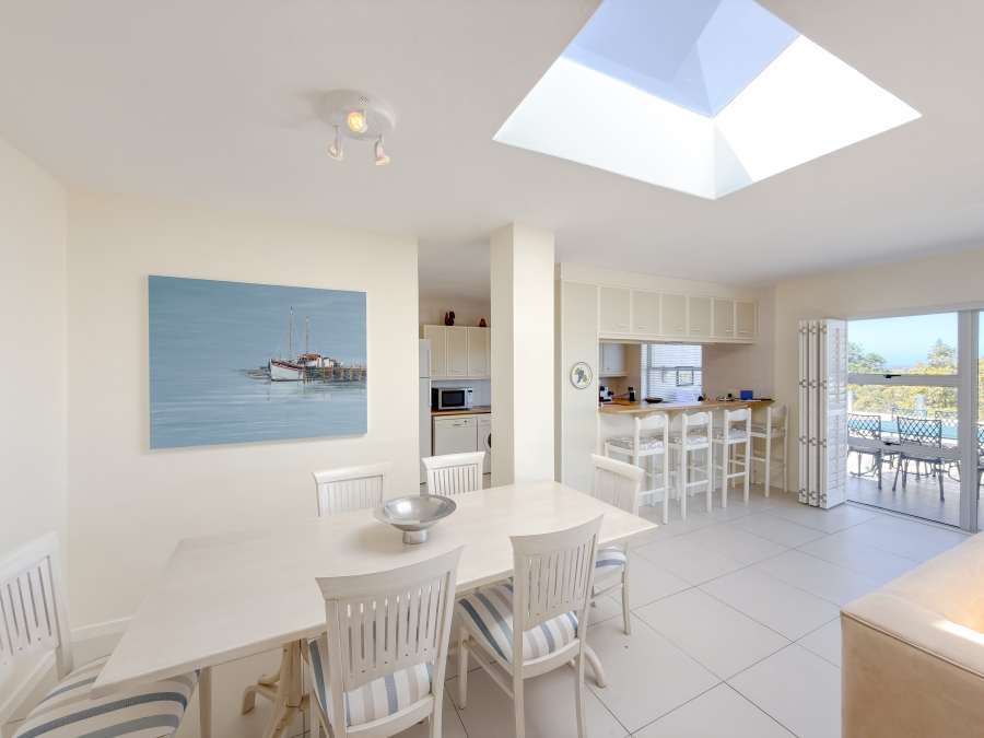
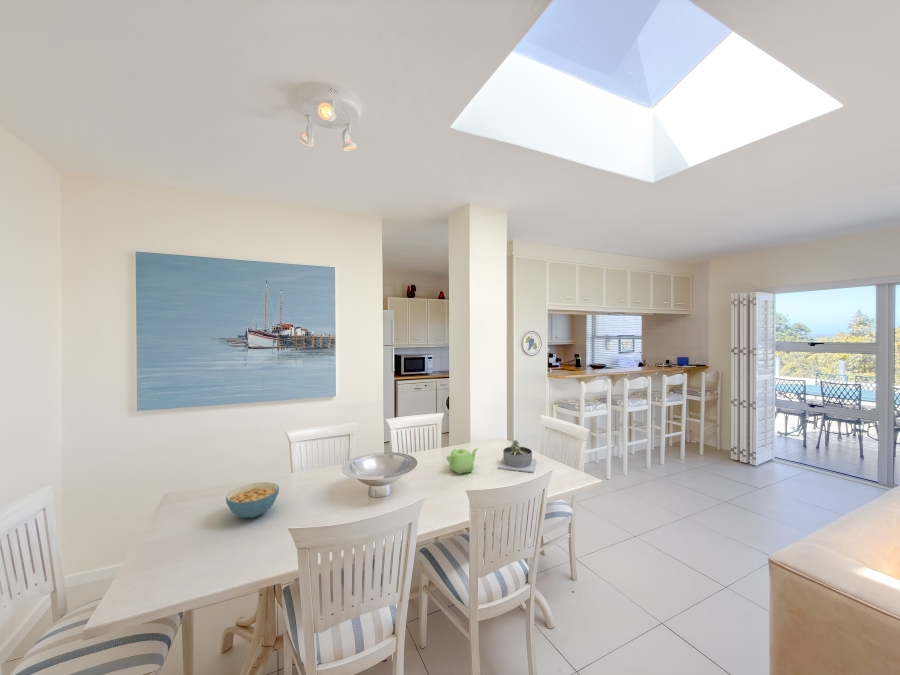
+ succulent planter [497,439,537,473]
+ teapot [446,447,479,475]
+ cereal bowl [225,481,280,519]
